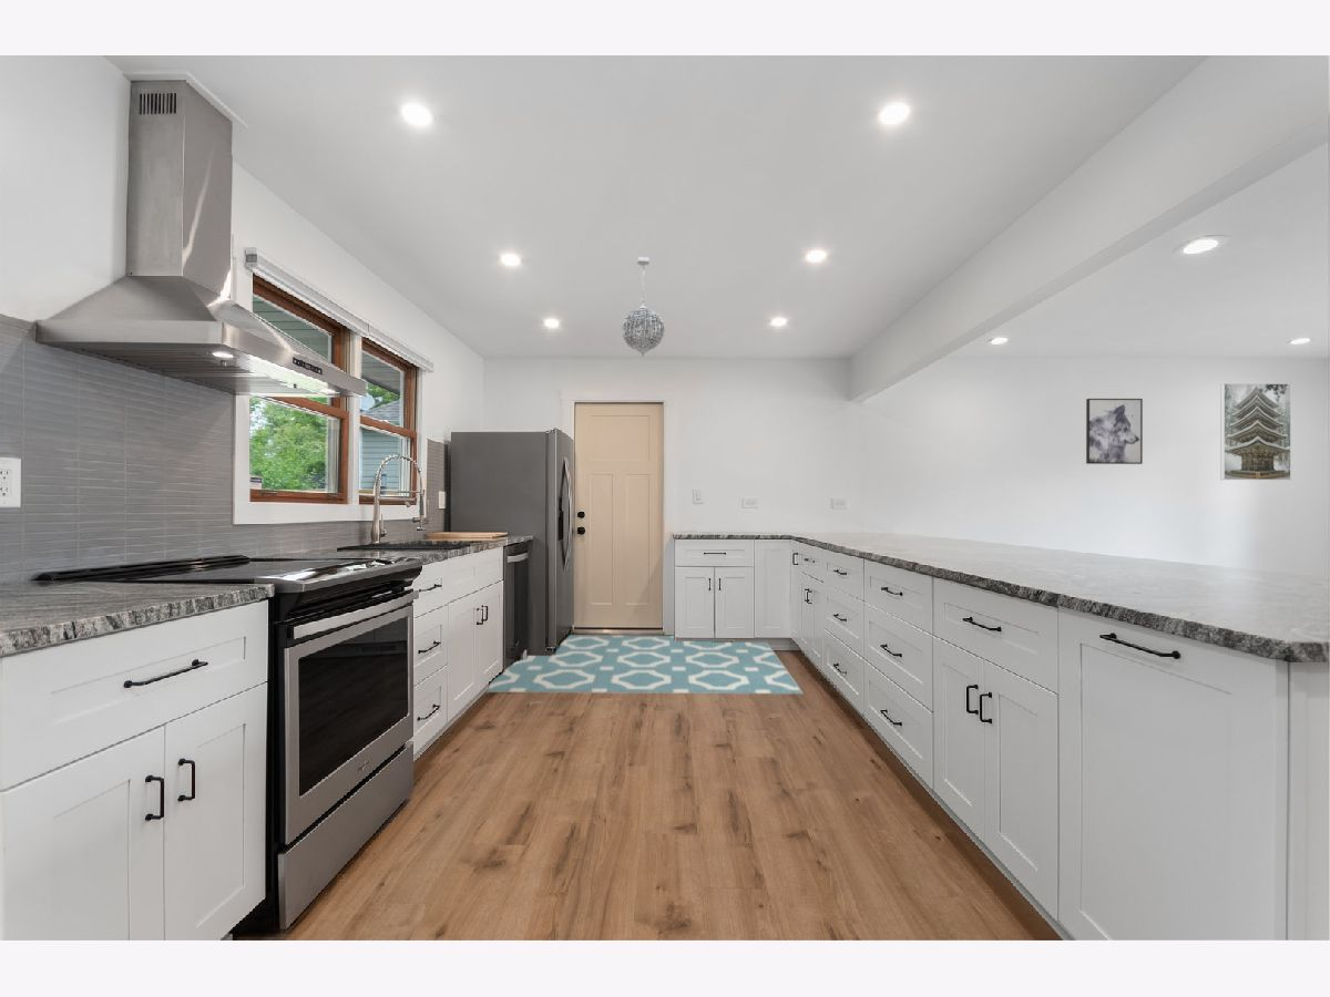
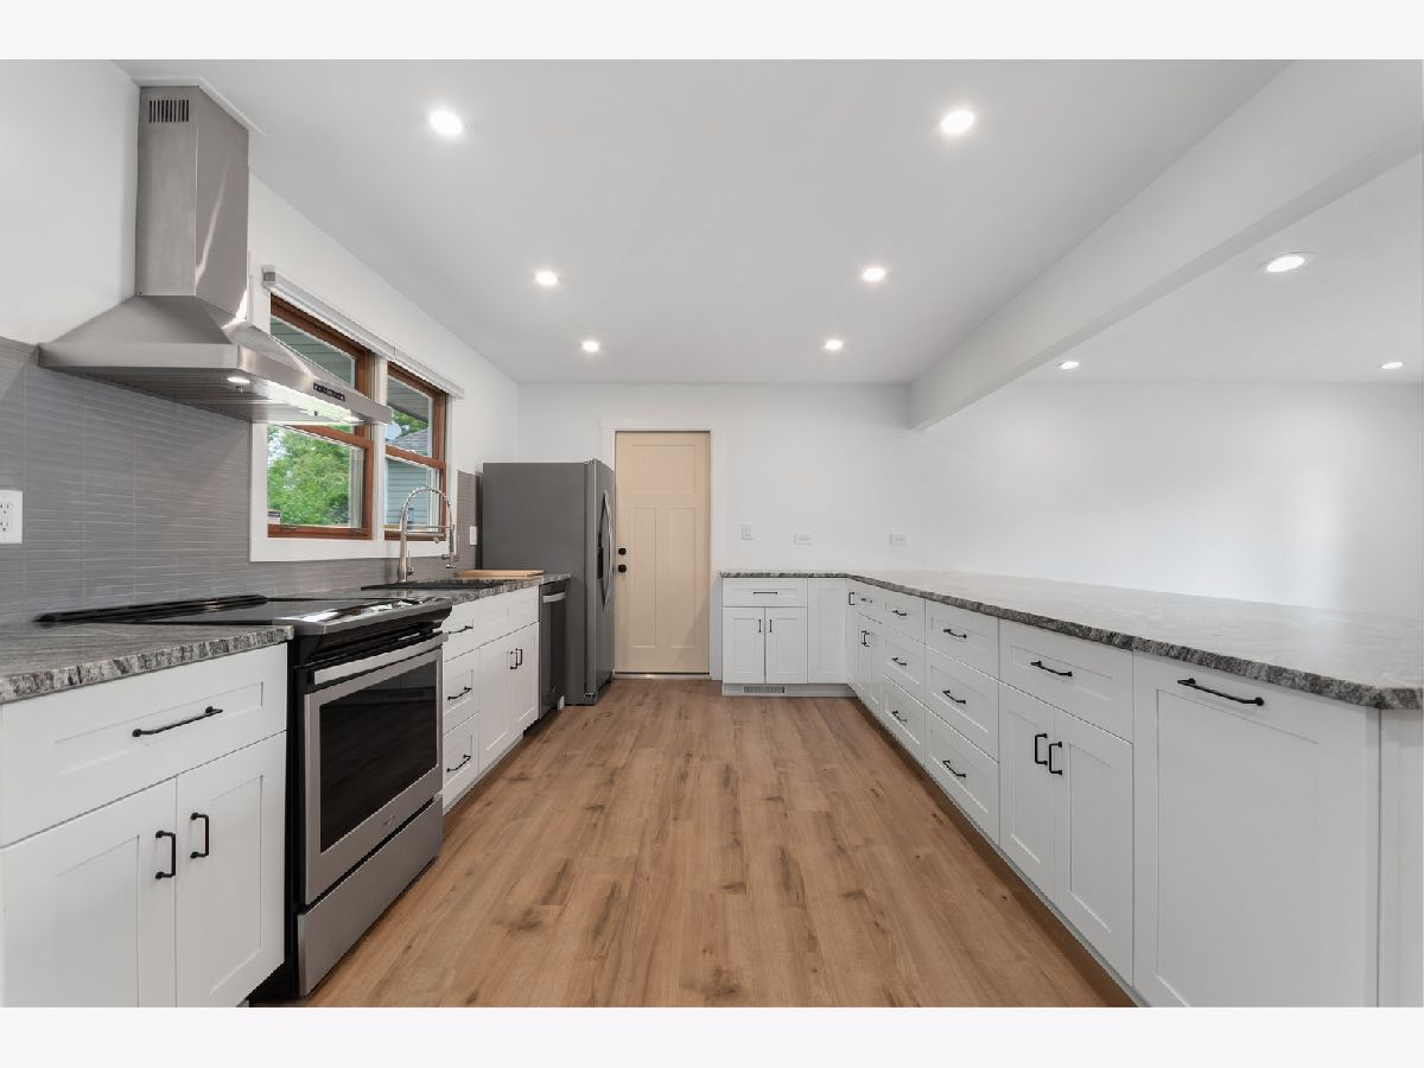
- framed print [1219,382,1292,481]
- wall art [1085,398,1144,465]
- pendant light [621,256,666,358]
- rug [484,634,804,695]
